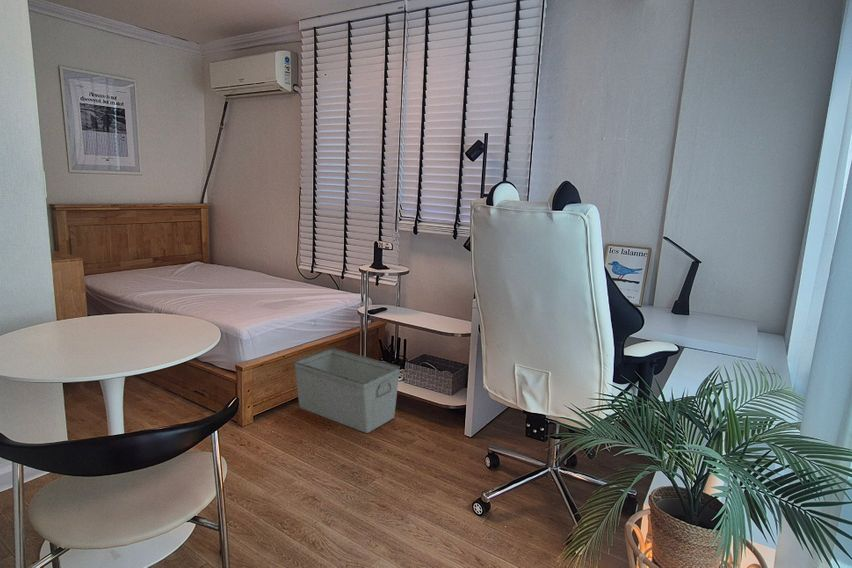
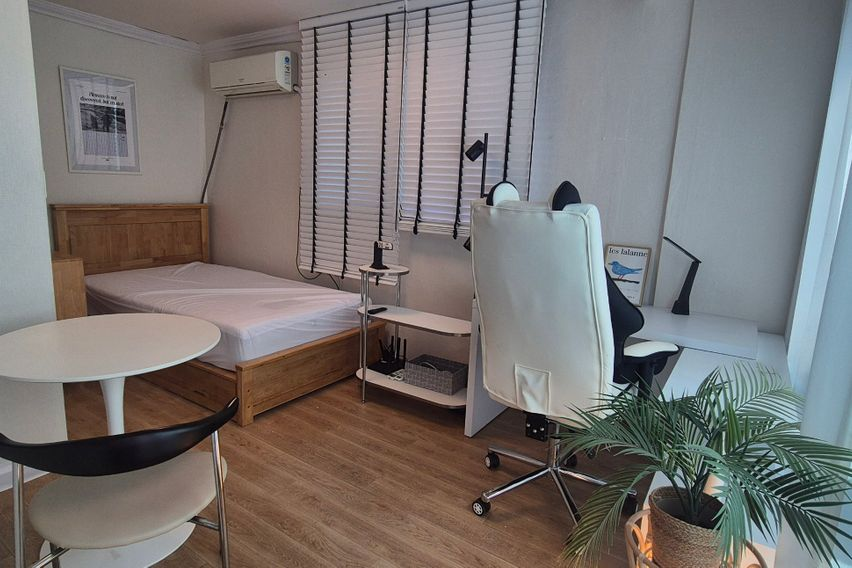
- storage bin [293,347,401,434]
